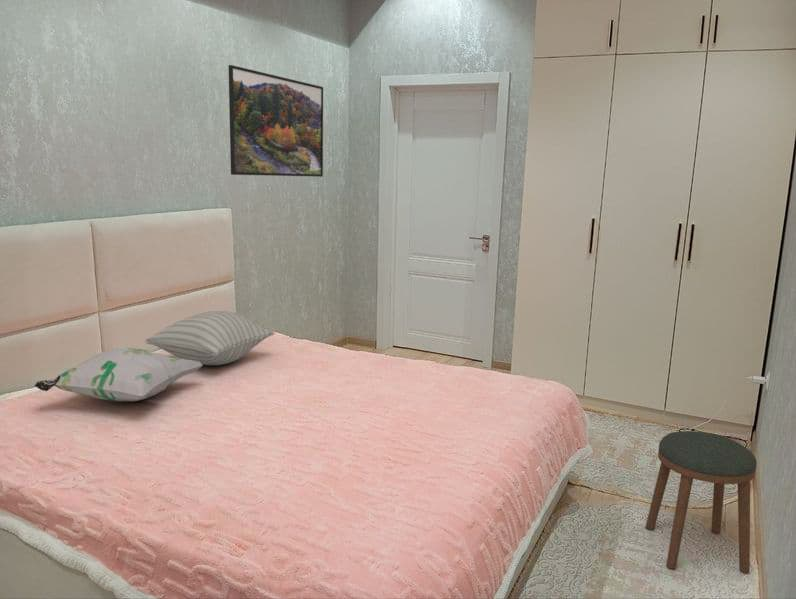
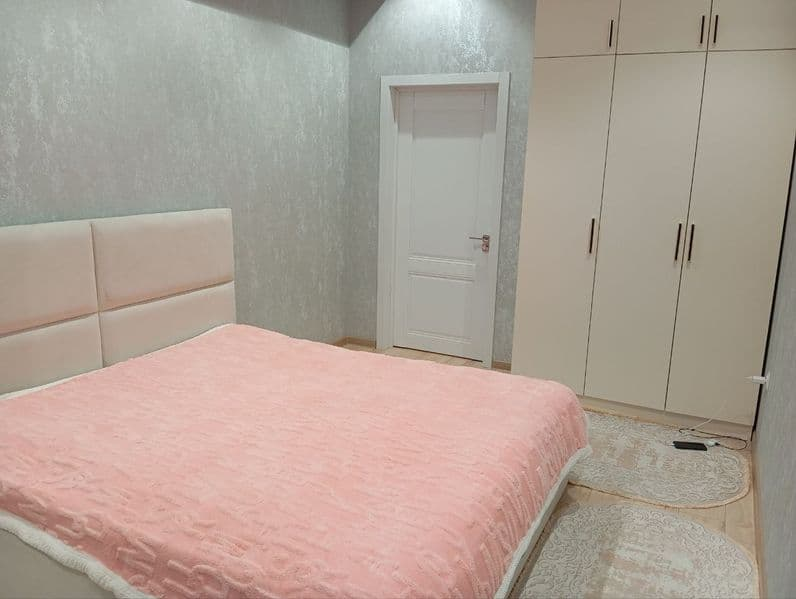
- pillow [144,310,275,366]
- decorative pillow [33,347,204,403]
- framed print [228,64,324,178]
- stool [645,430,758,575]
